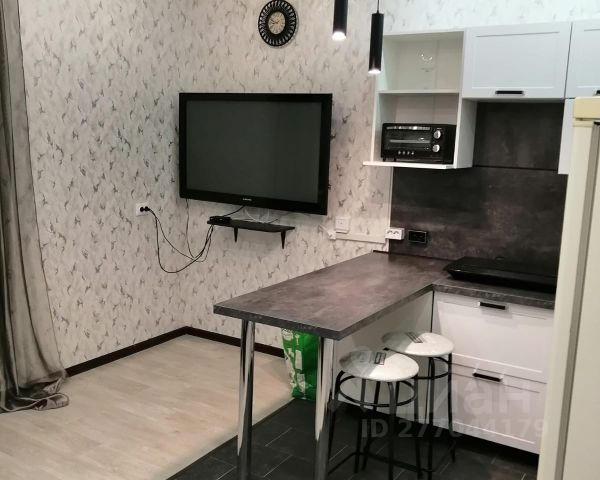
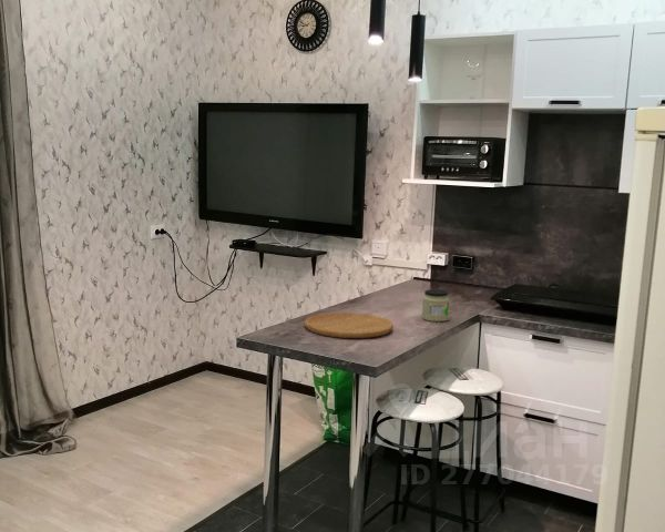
+ jar [421,288,450,323]
+ cutting board [304,311,395,339]
